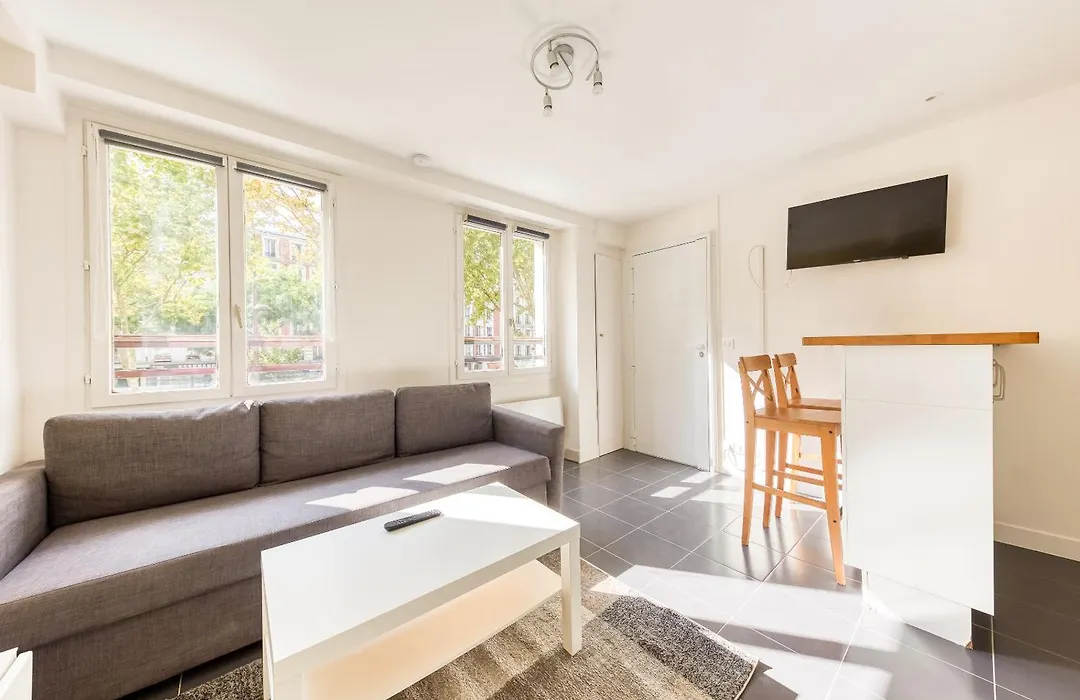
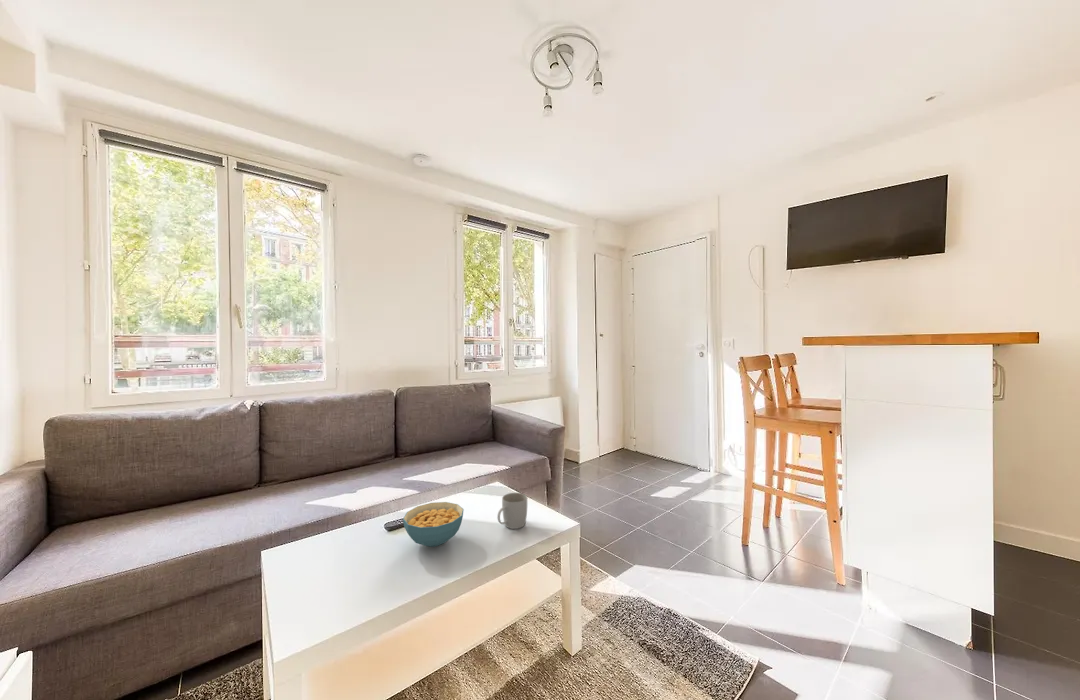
+ cereal bowl [402,501,465,548]
+ mug [496,492,528,530]
